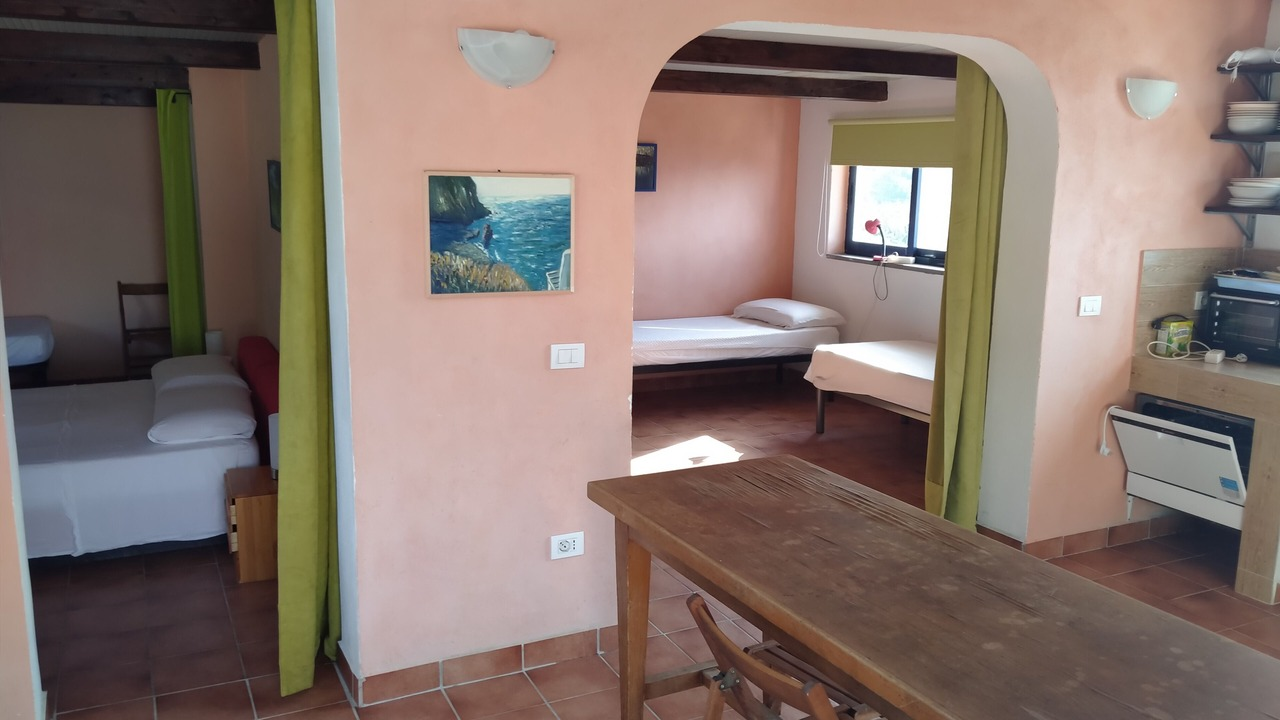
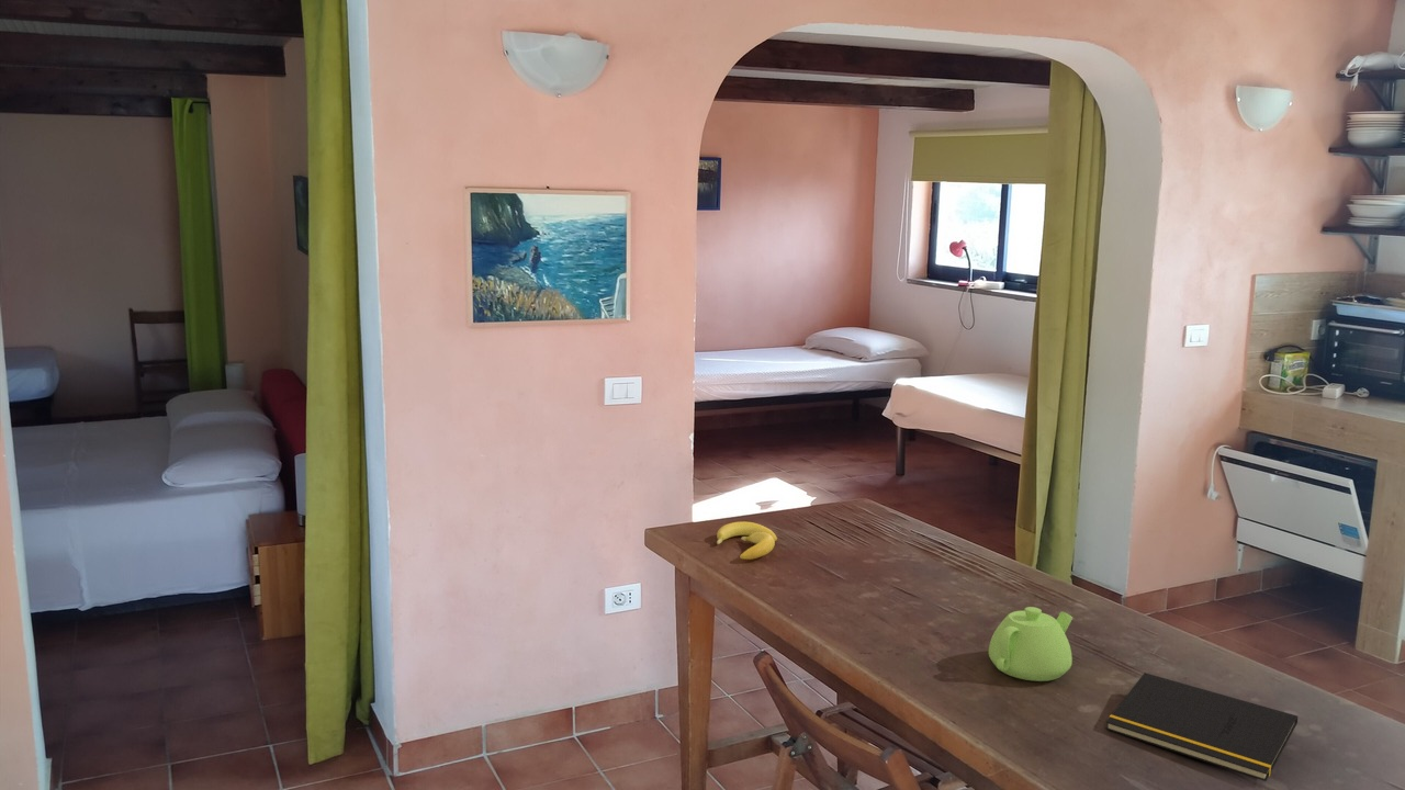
+ banana [716,521,778,561]
+ notepad [1105,672,1299,782]
+ teapot [988,606,1074,682]
